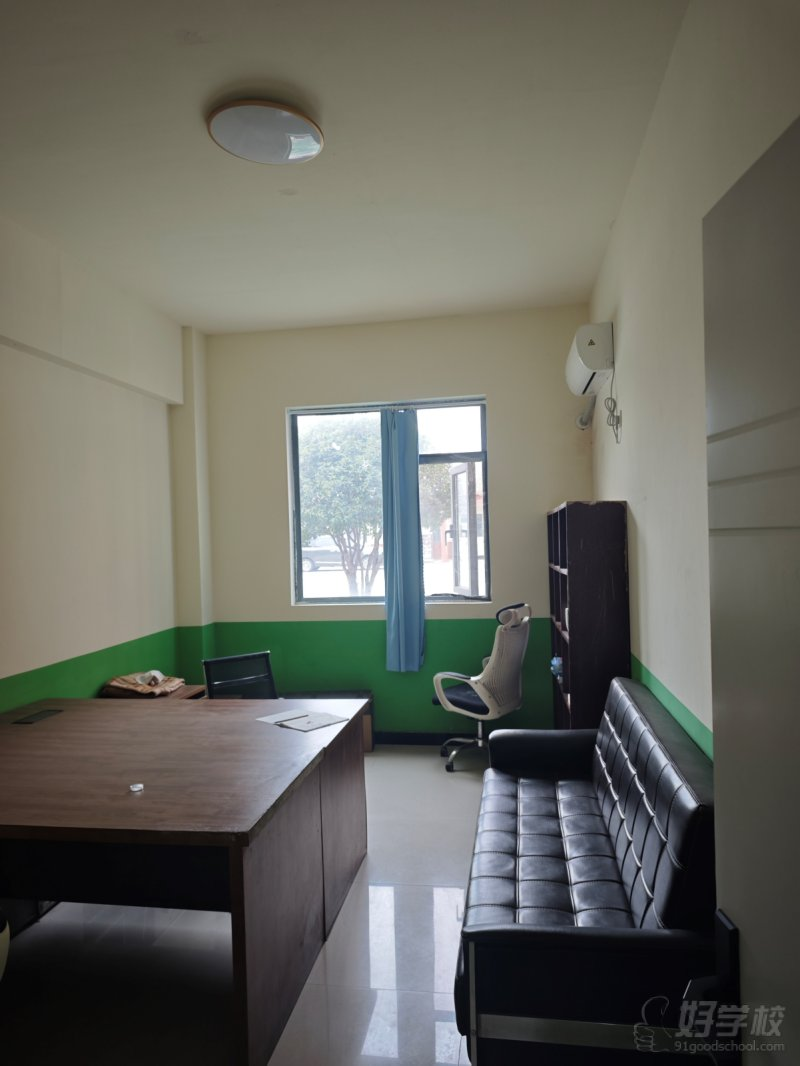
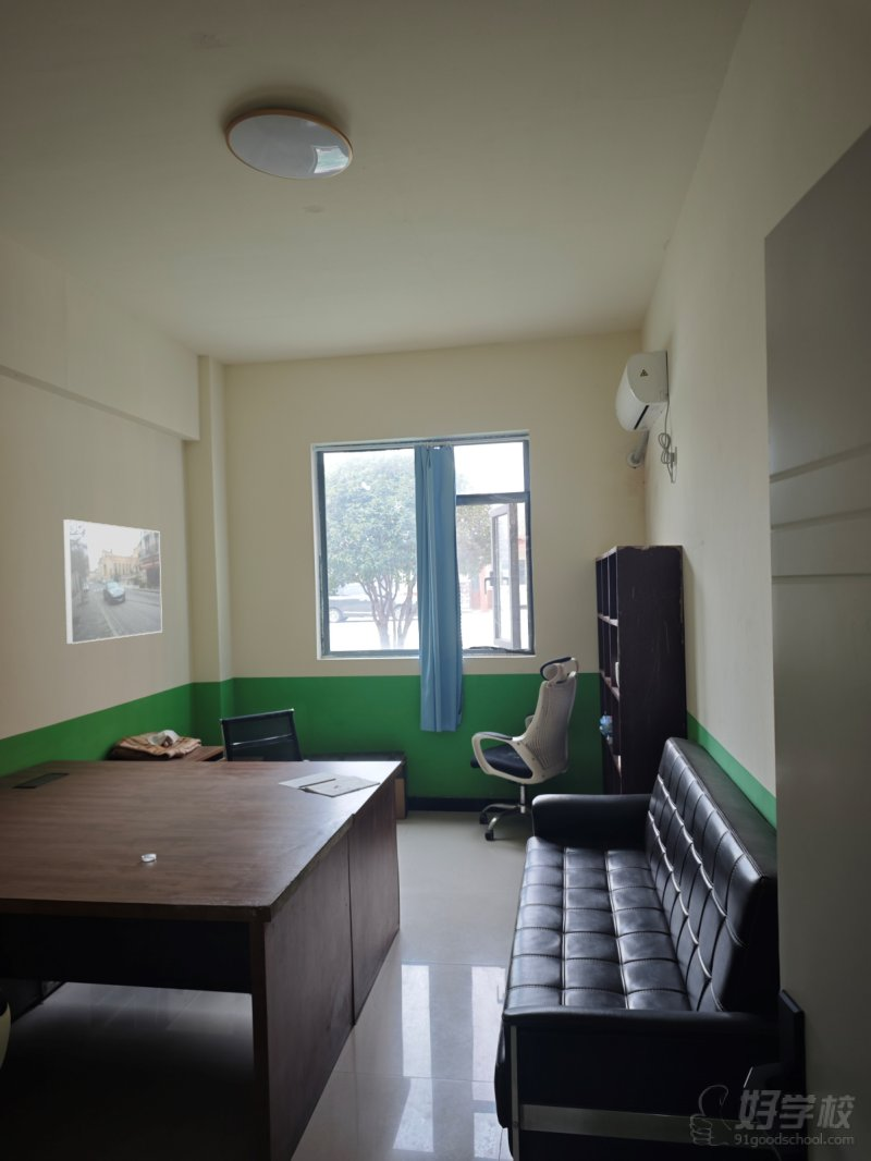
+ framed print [62,518,163,645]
